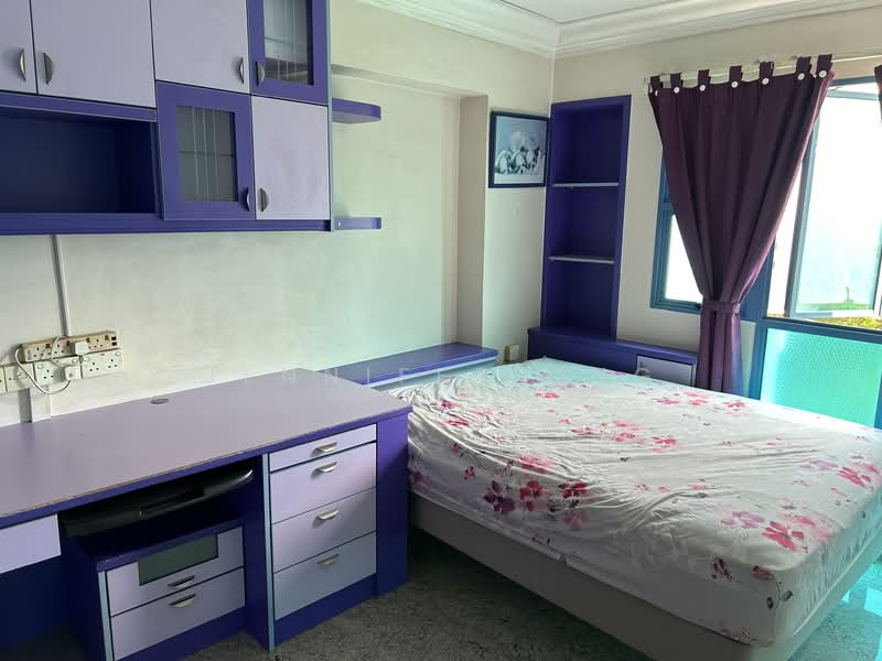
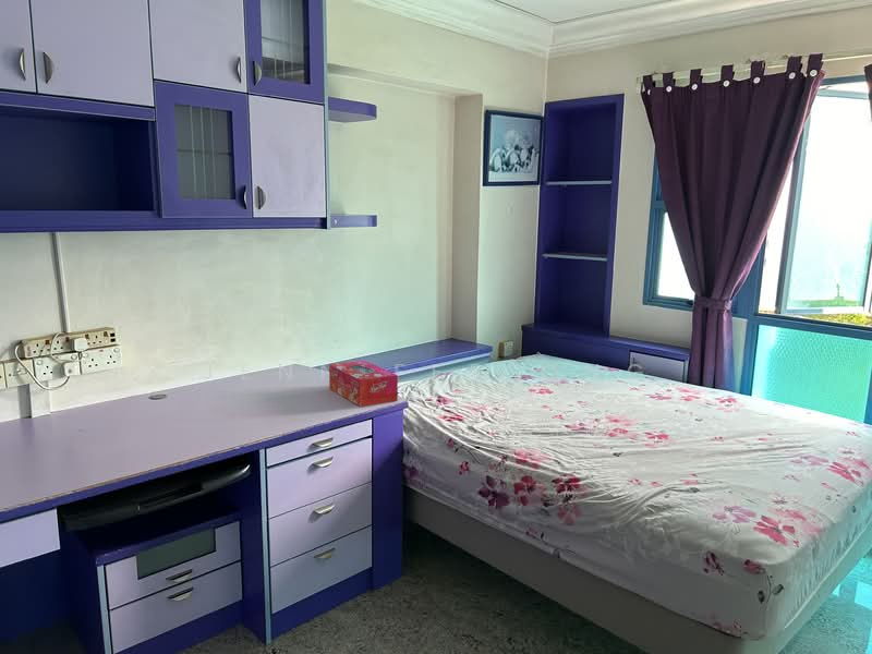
+ tissue box [328,360,399,408]
